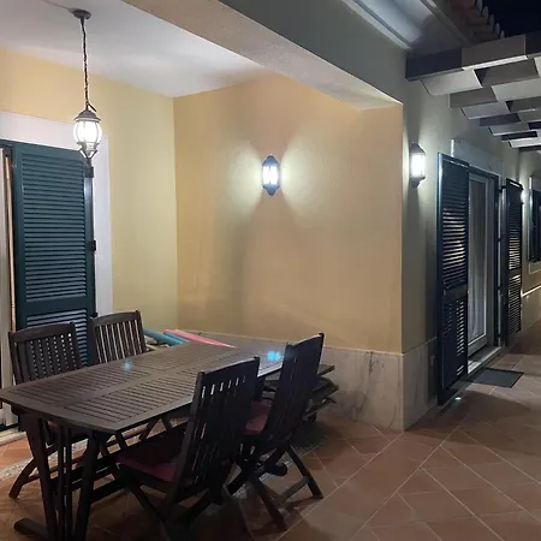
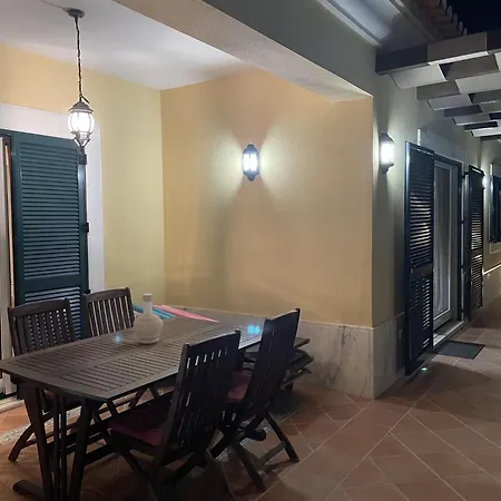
+ bottle [132,293,164,345]
